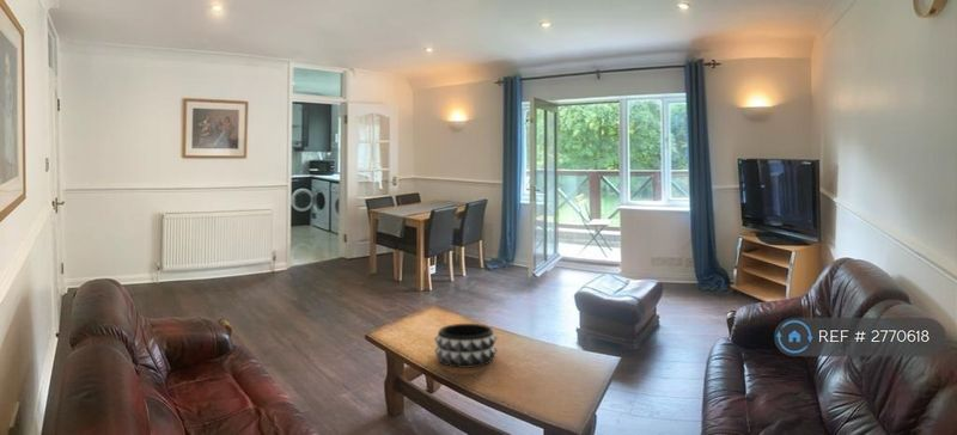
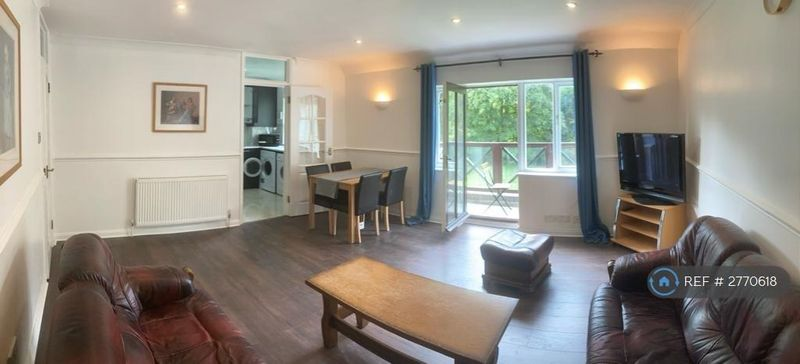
- decorative bowl [433,323,499,369]
